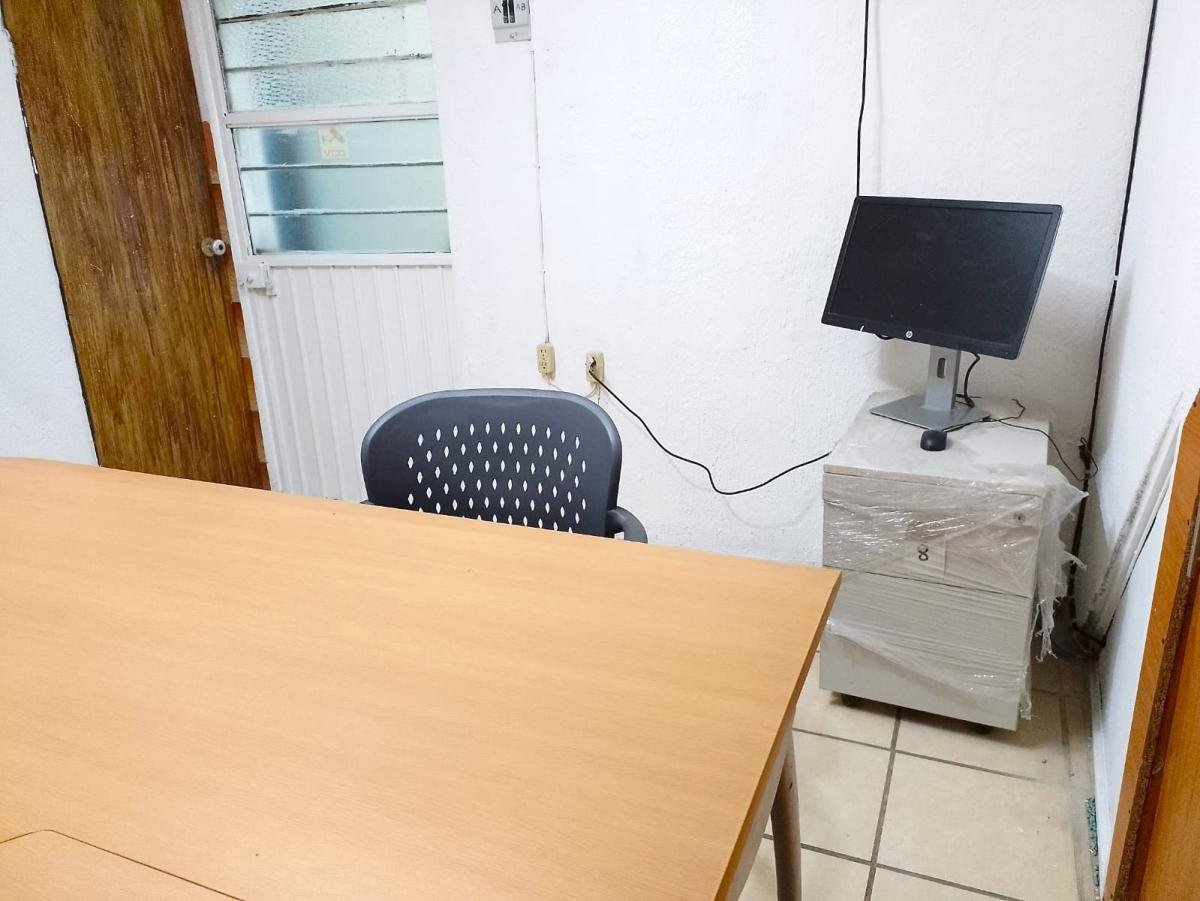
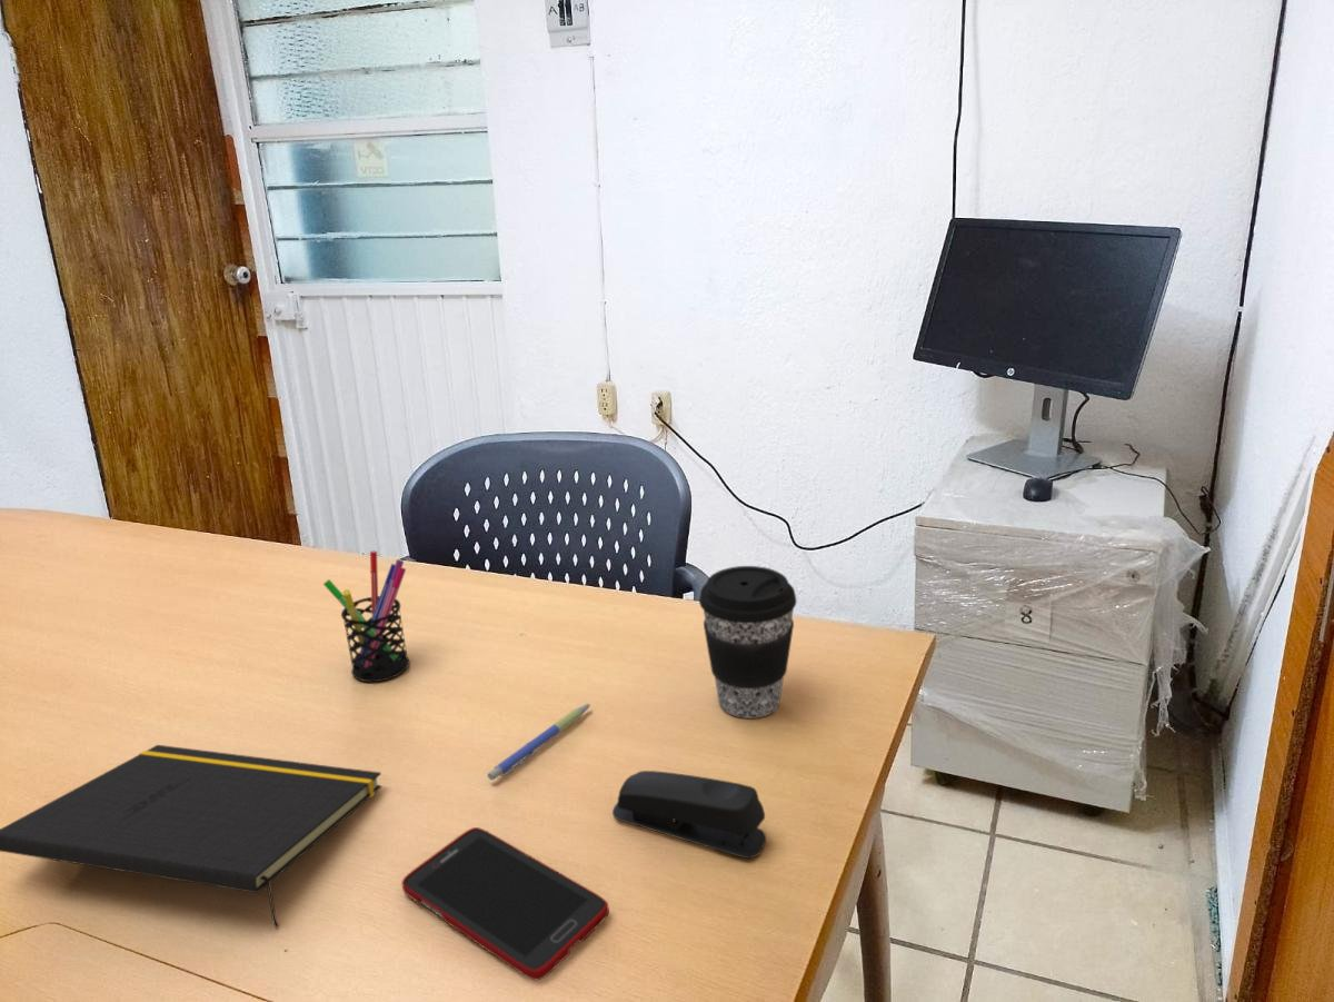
+ pen holder [322,550,410,683]
+ notepad [0,744,382,930]
+ coffee cup [698,565,798,720]
+ pen [487,703,591,782]
+ cell phone [400,826,610,981]
+ stapler [611,770,767,860]
